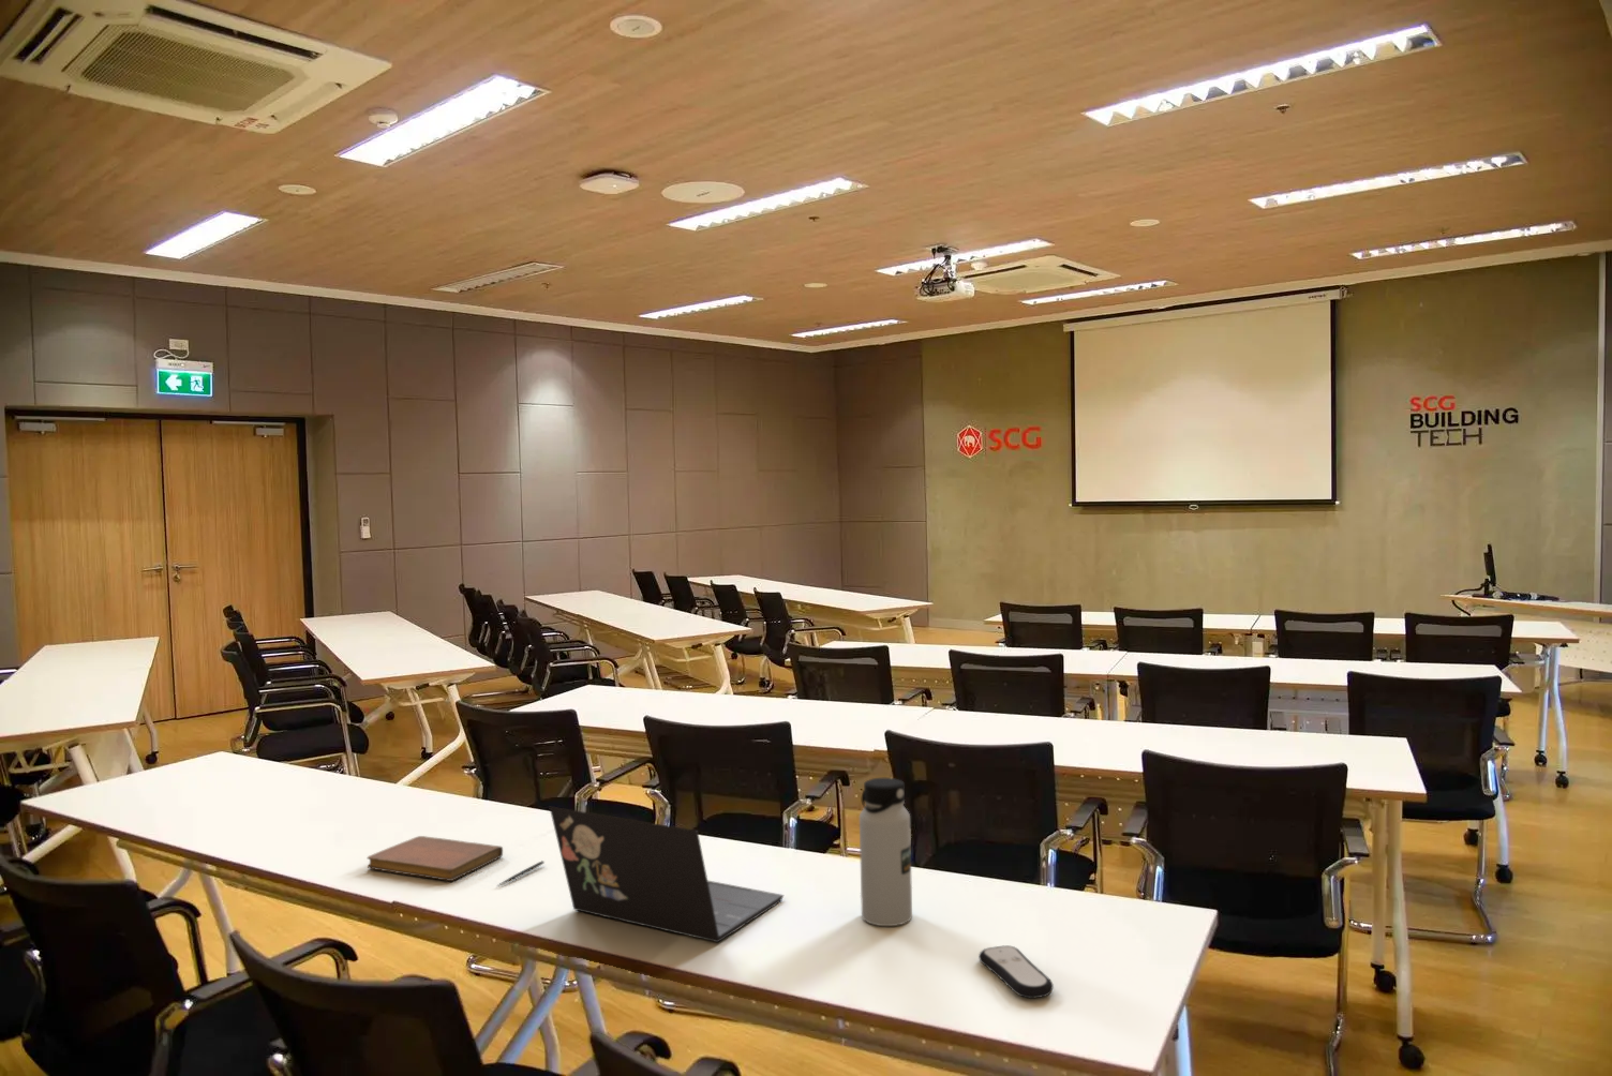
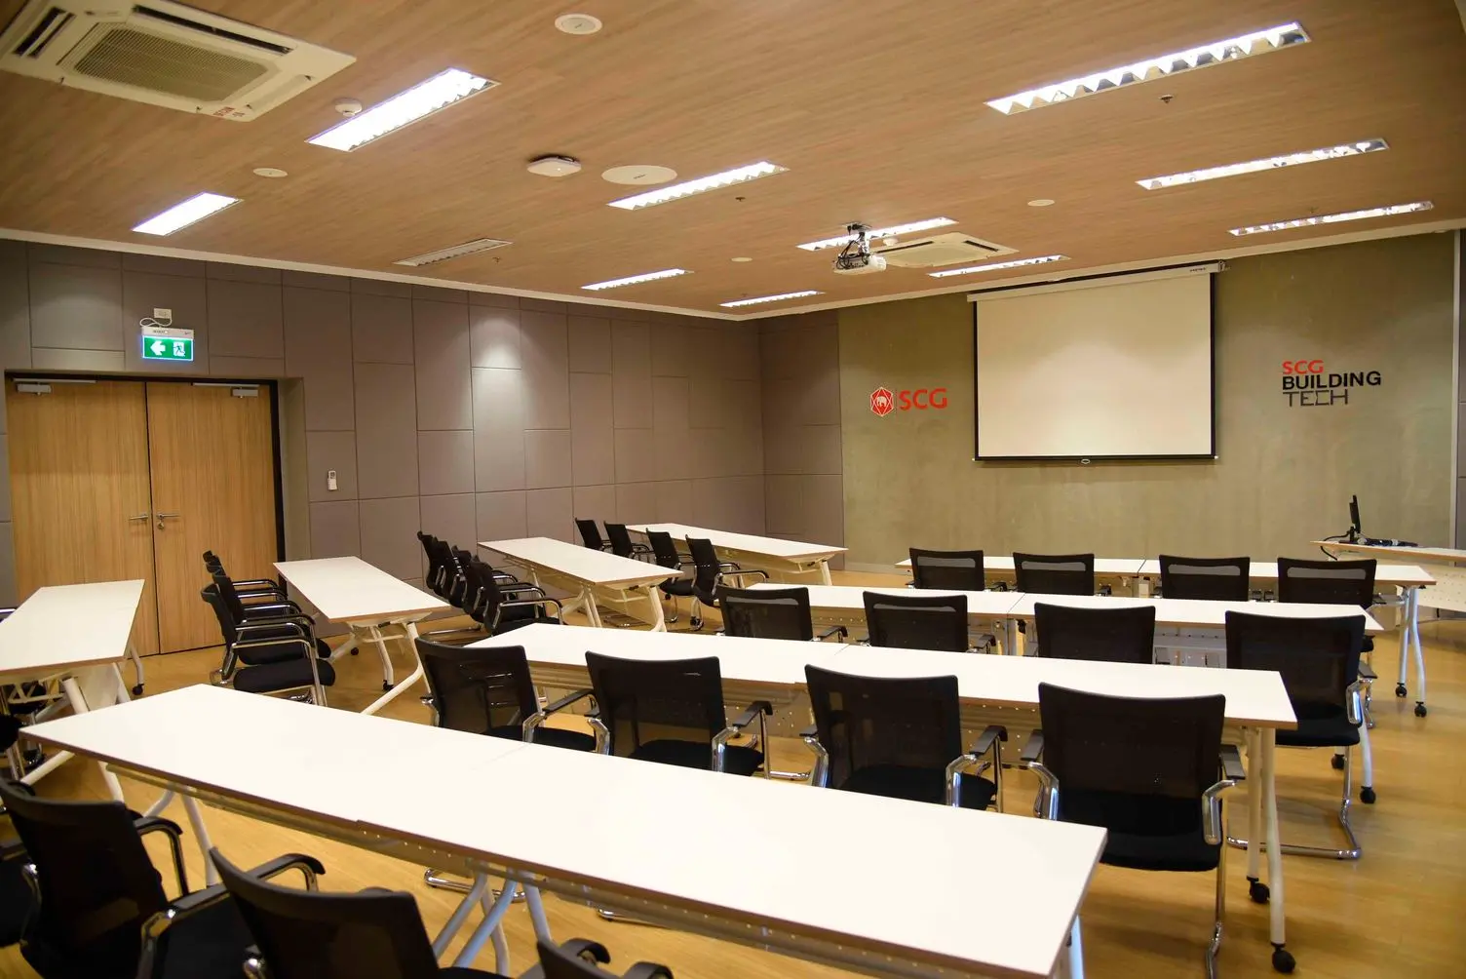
- water bottle [859,777,913,927]
- laptop [549,806,784,943]
- notebook [366,835,503,881]
- remote control [978,944,1055,1000]
- pen [496,860,545,887]
